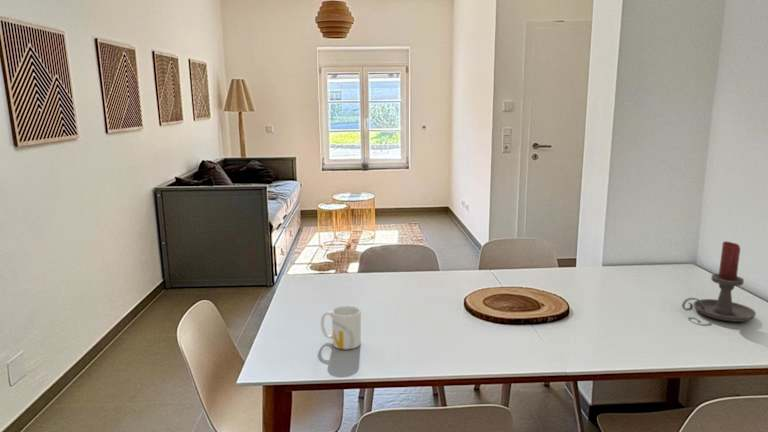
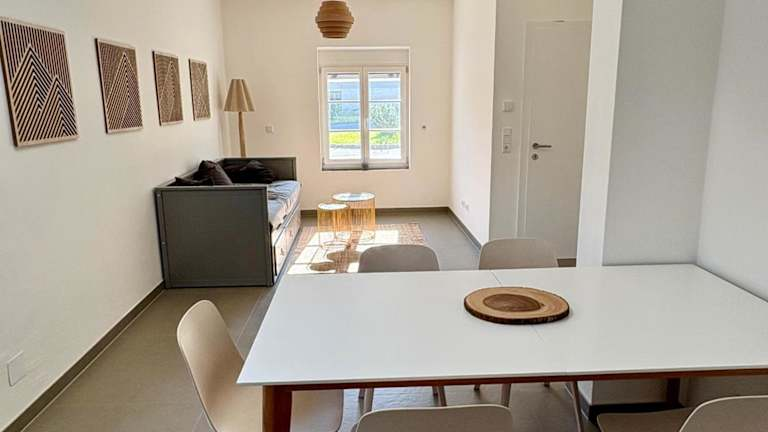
- candle holder [681,240,757,323]
- mug [320,305,362,350]
